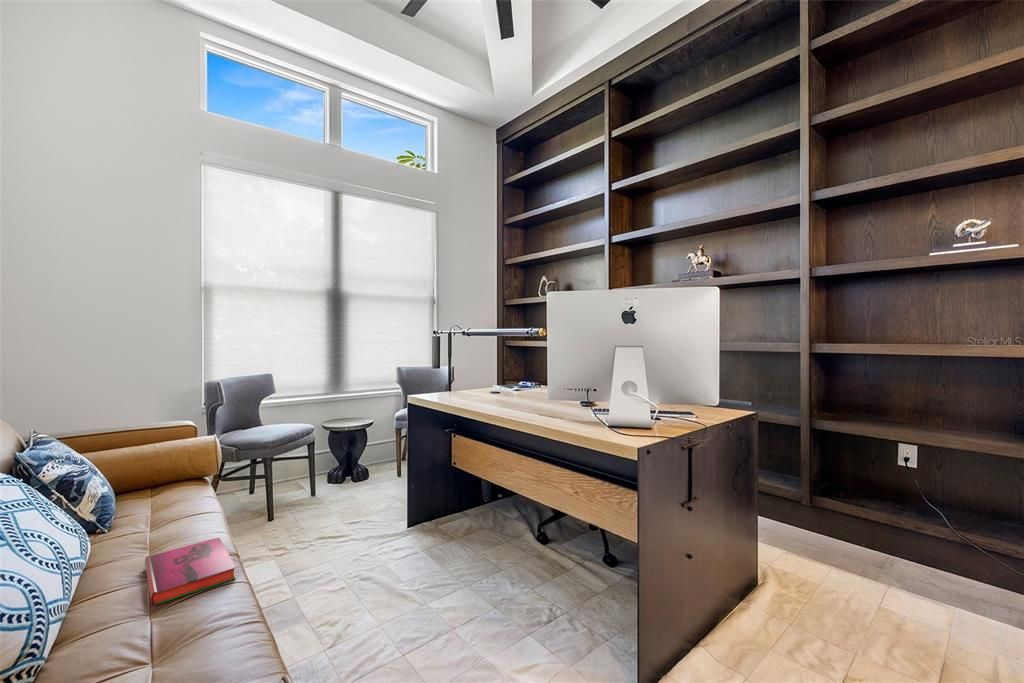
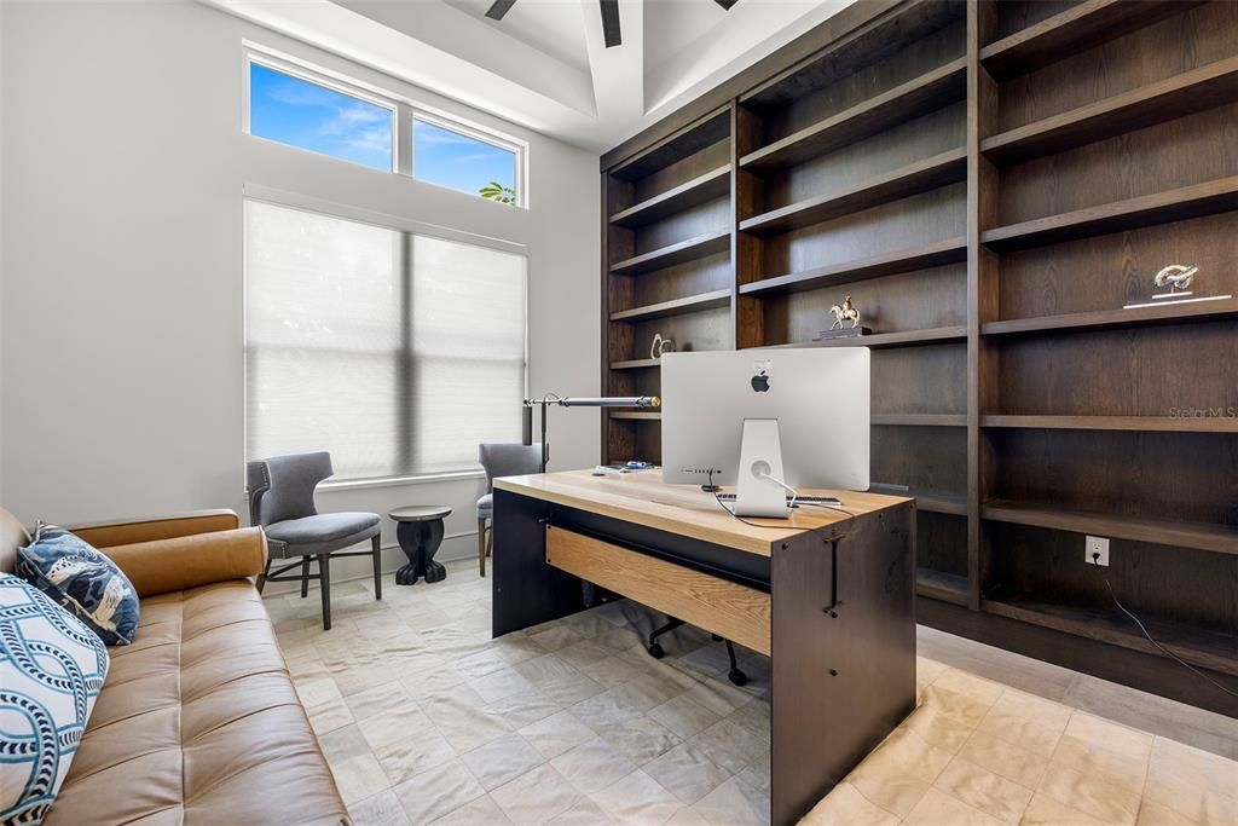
- hardback book [144,537,237,607]
